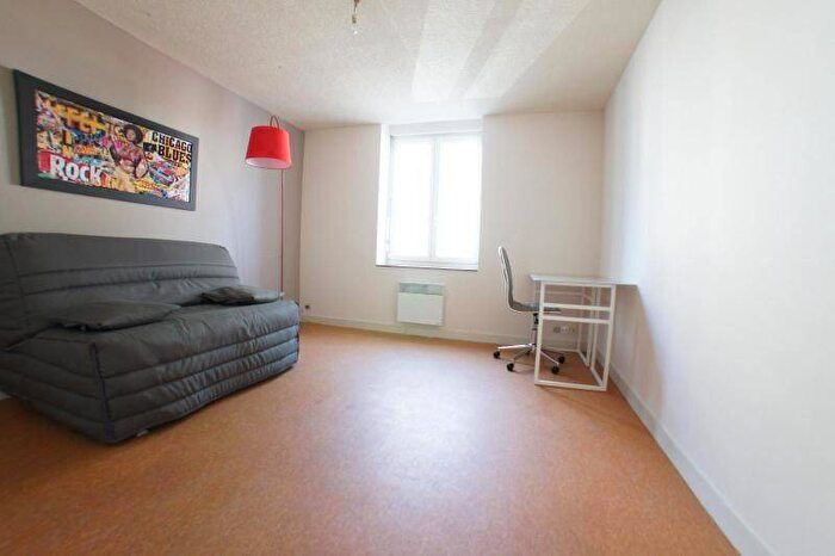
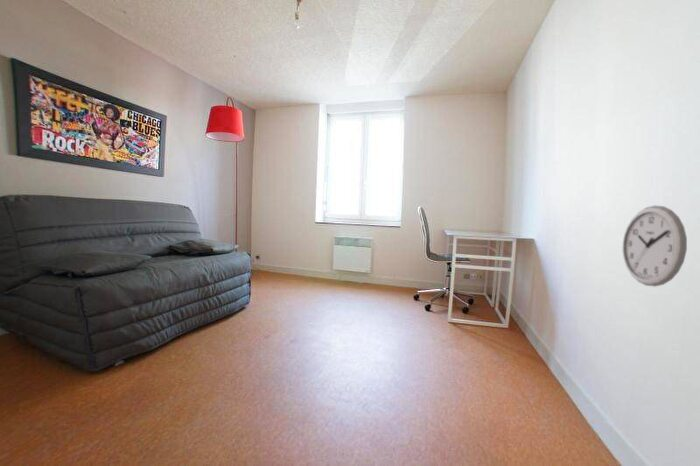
+ wall clock [621,205,688,288]
